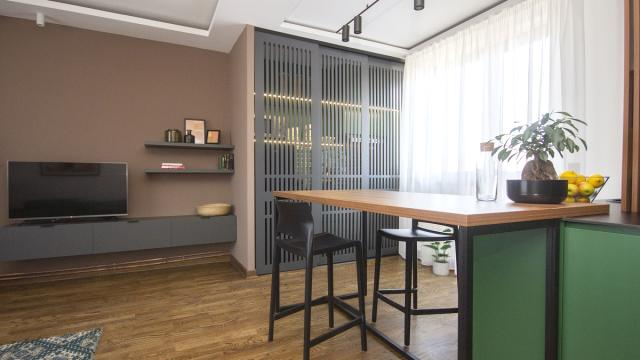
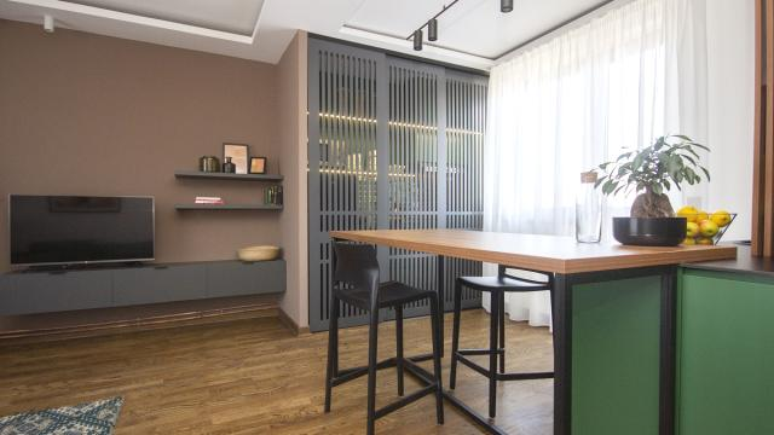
- potted plant [421,228,453,277]
